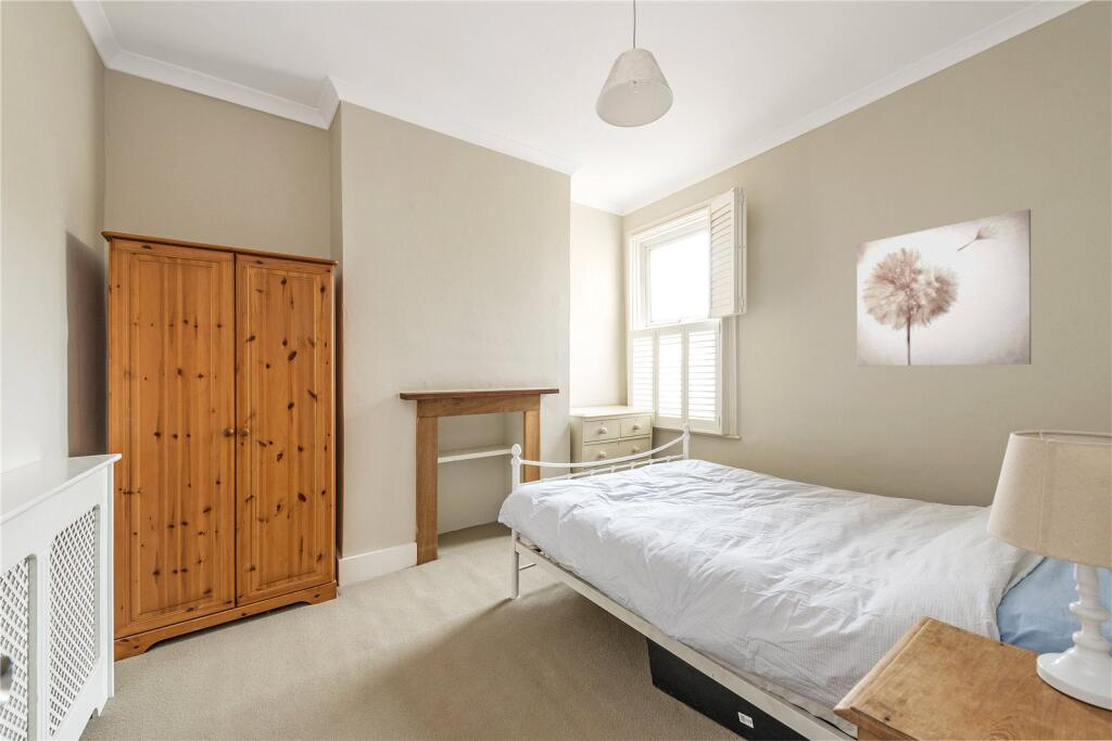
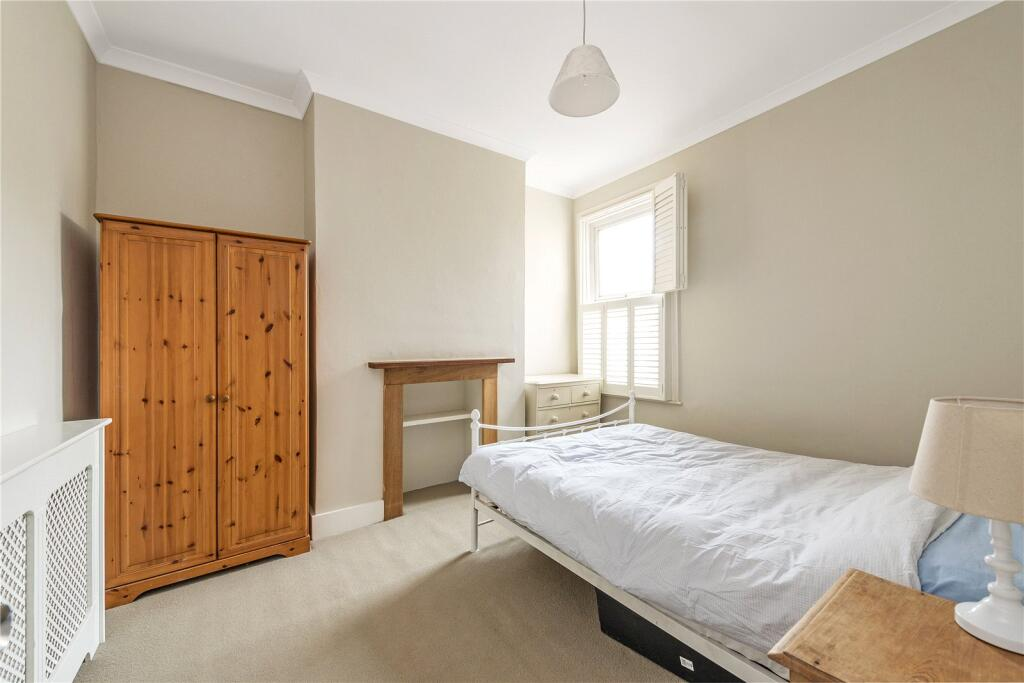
- wall art [856,208,1032,367]
